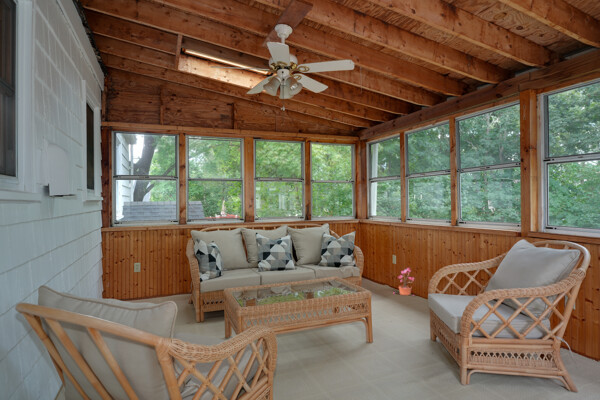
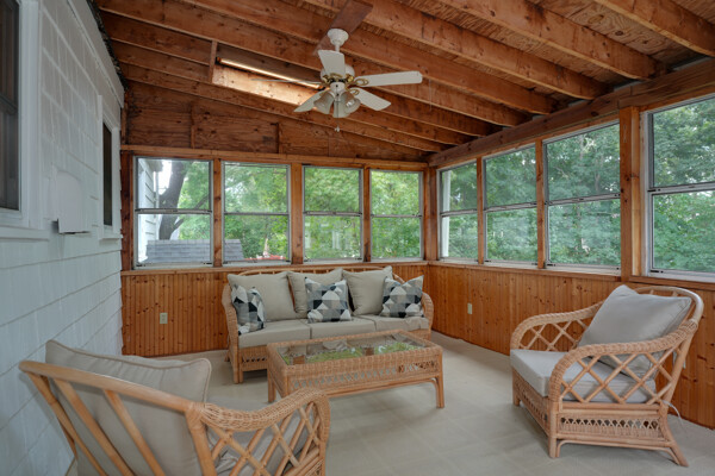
- potted plant [393,267,415,297]
